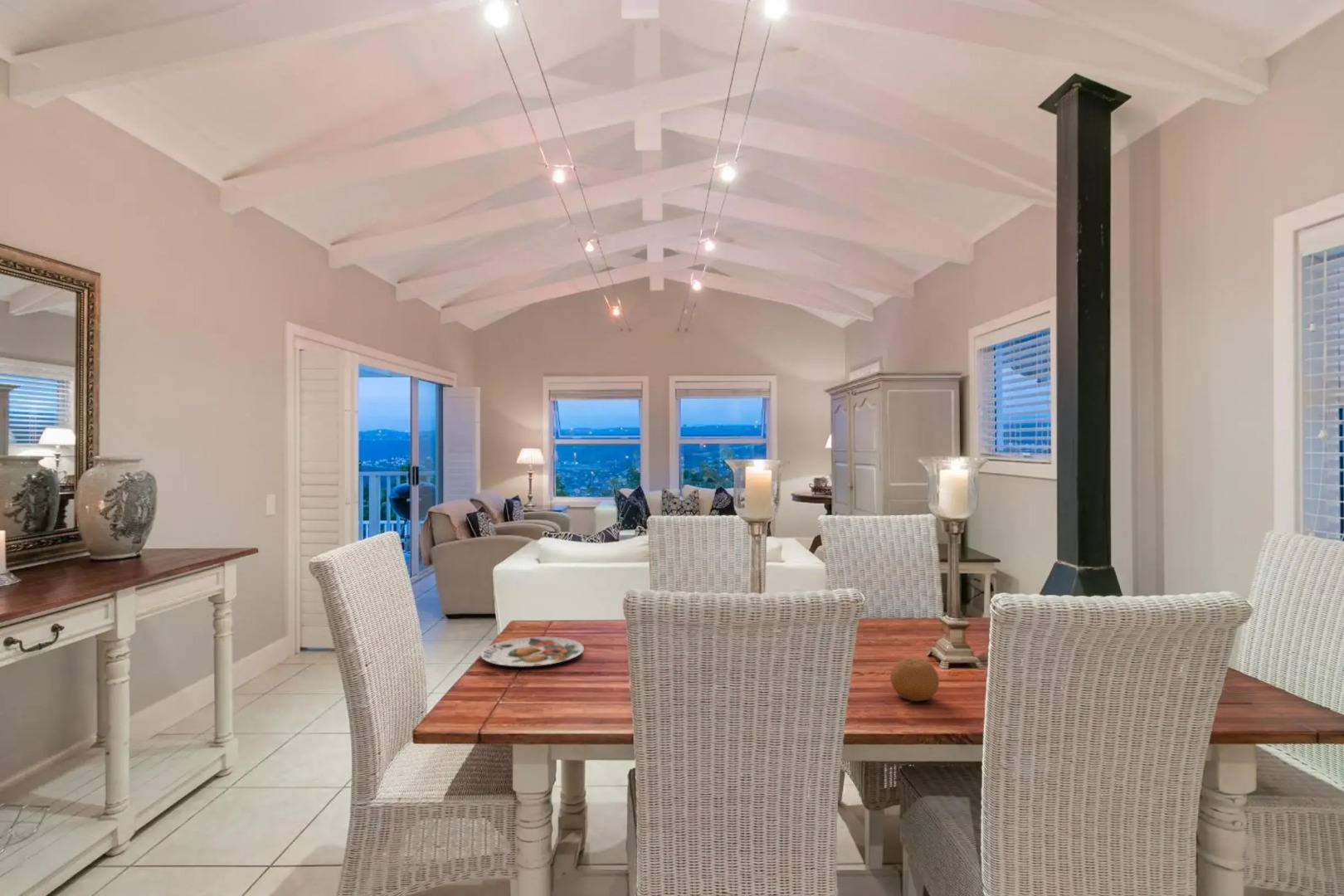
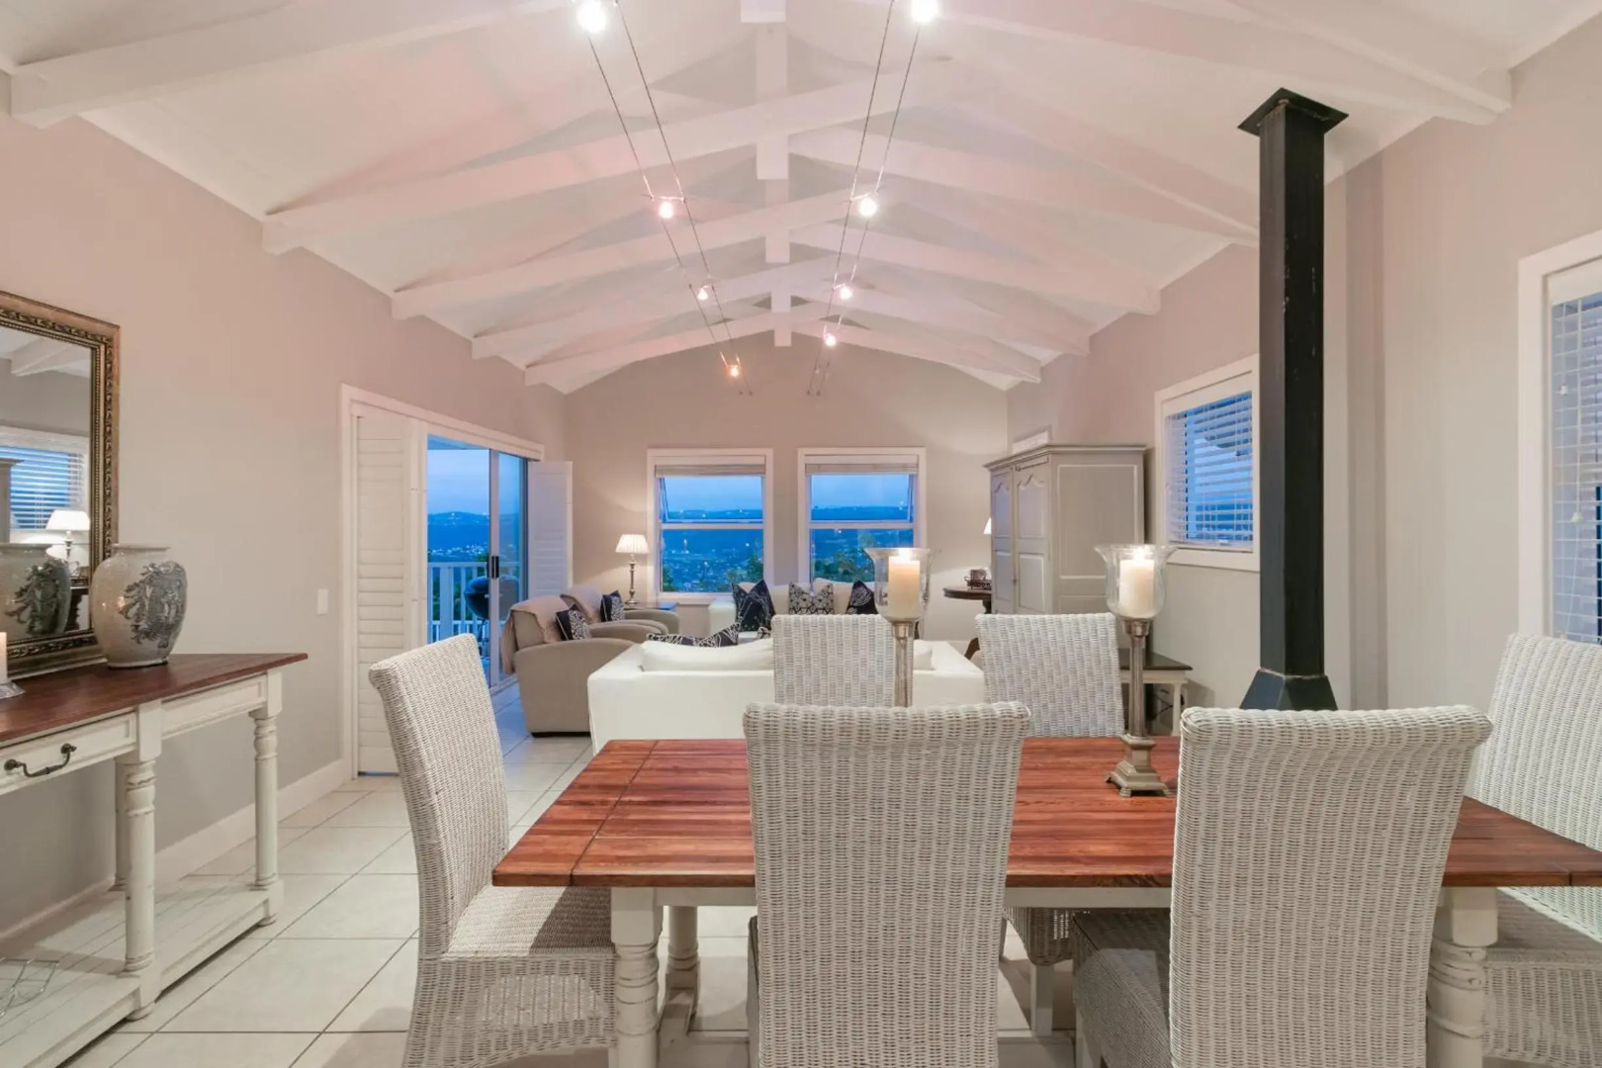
- plate [480,635,585,668]
- fruit [889,657,940,702]
